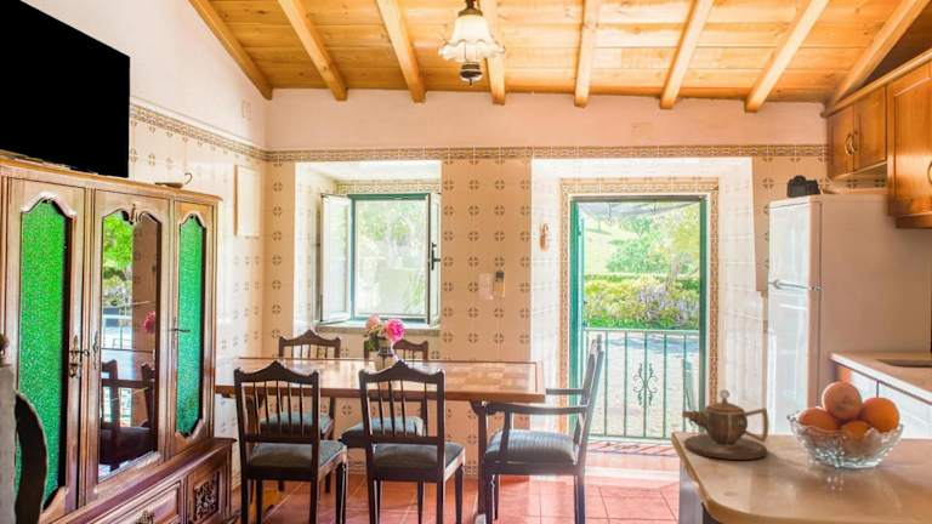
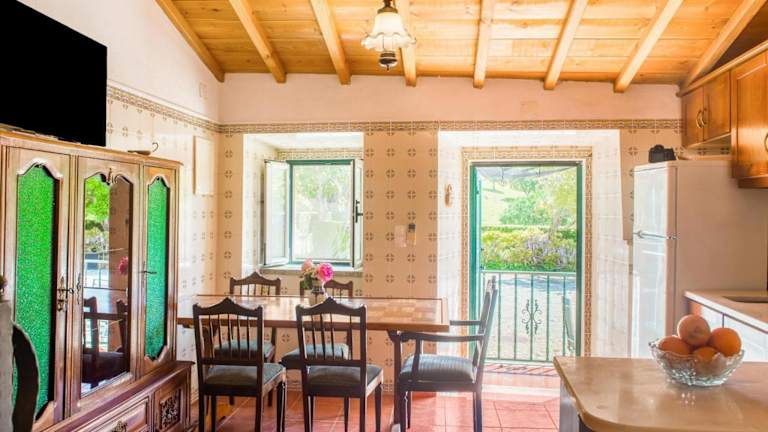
- teapot [681,388,769,461]
